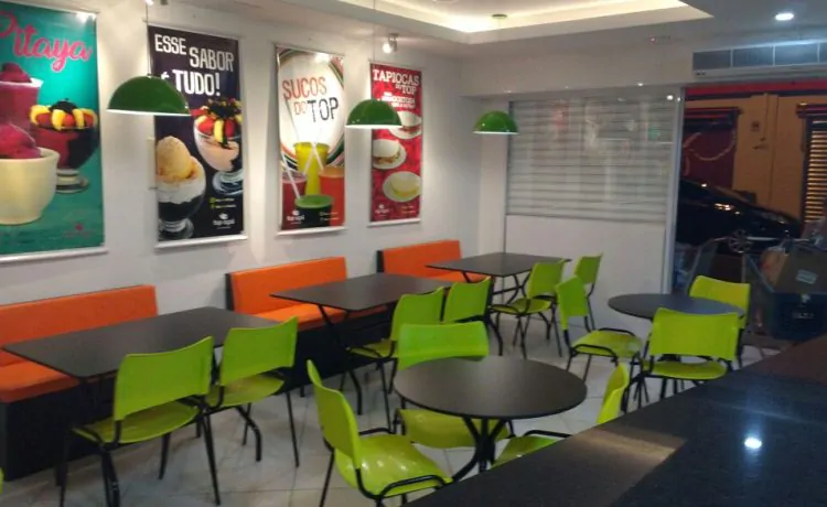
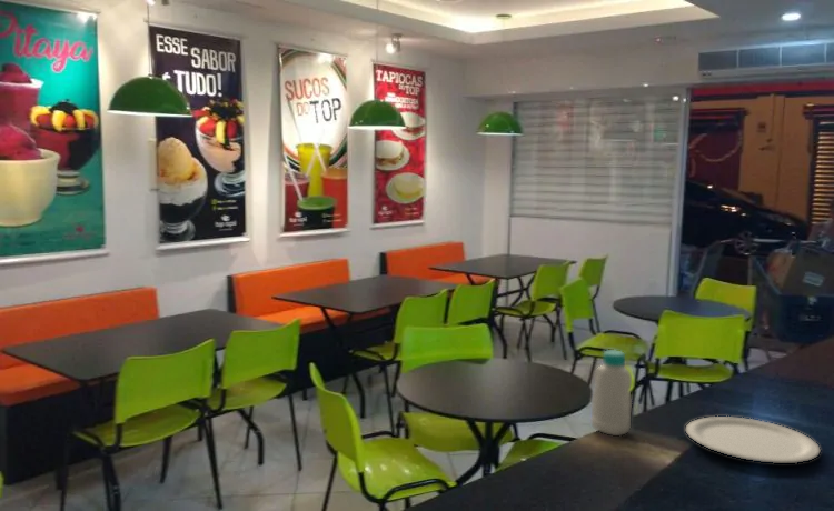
+ bottle [589,349,633,437]
+ plate [685,415,822,464]
